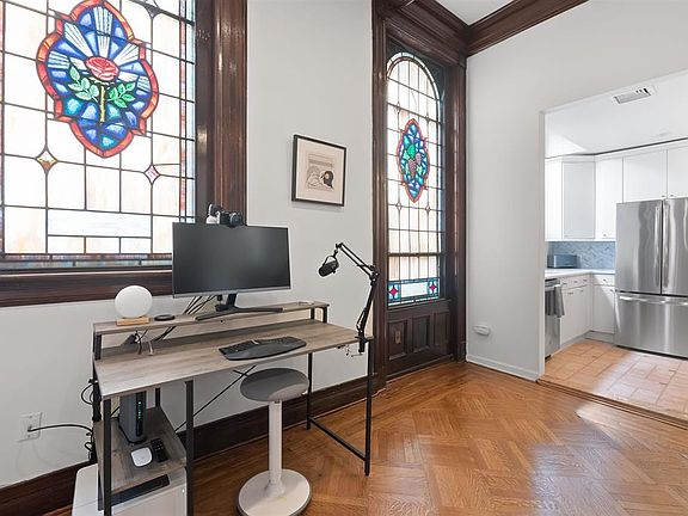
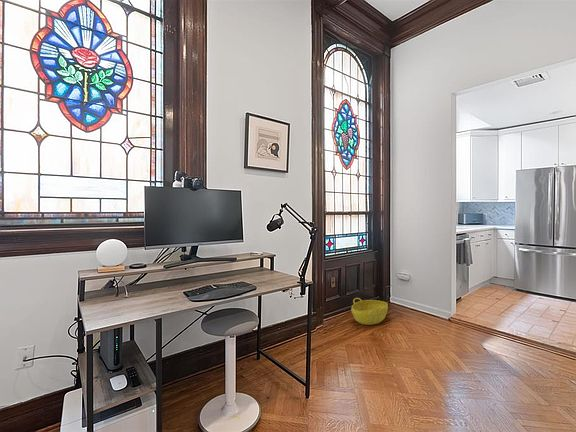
+ basket [350,297,389,326]
